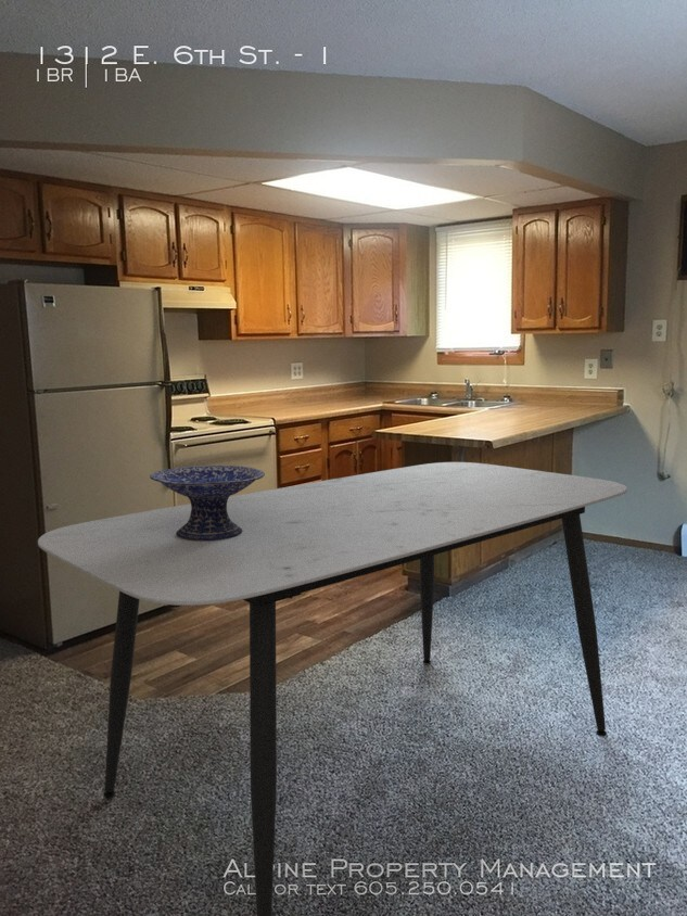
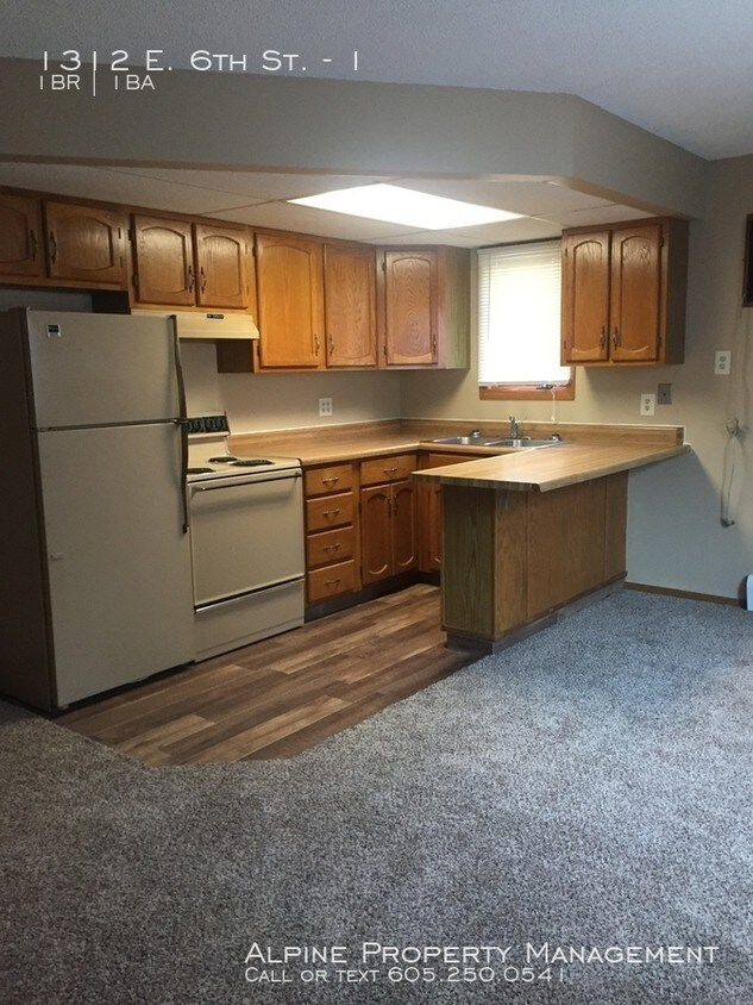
- decorative bowl [149,465,266,540]
- dining table [37,461,628,916]
